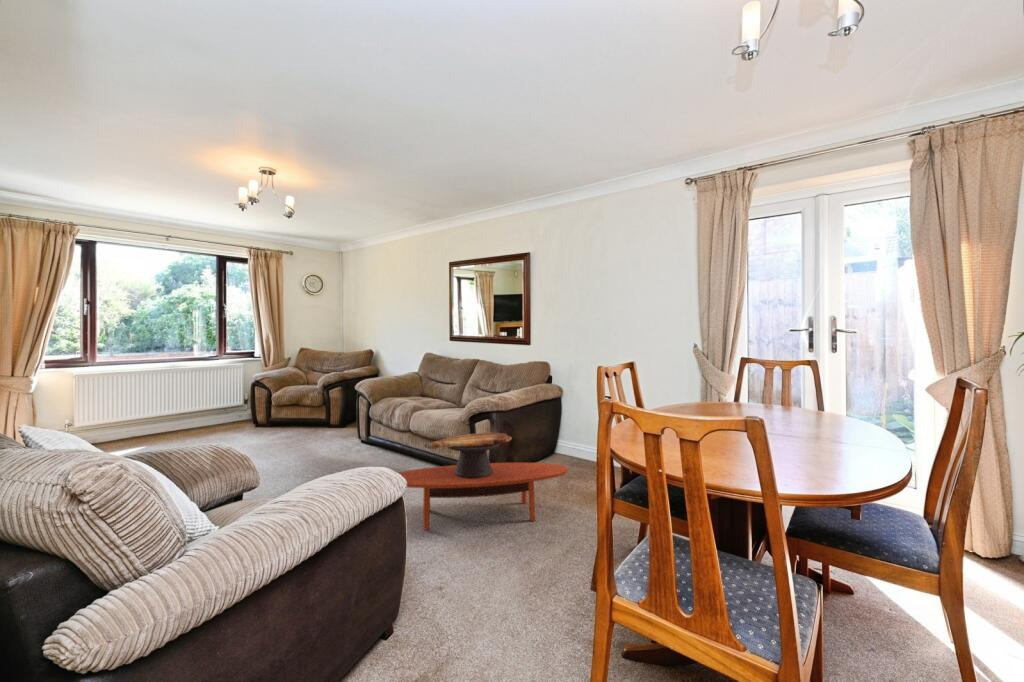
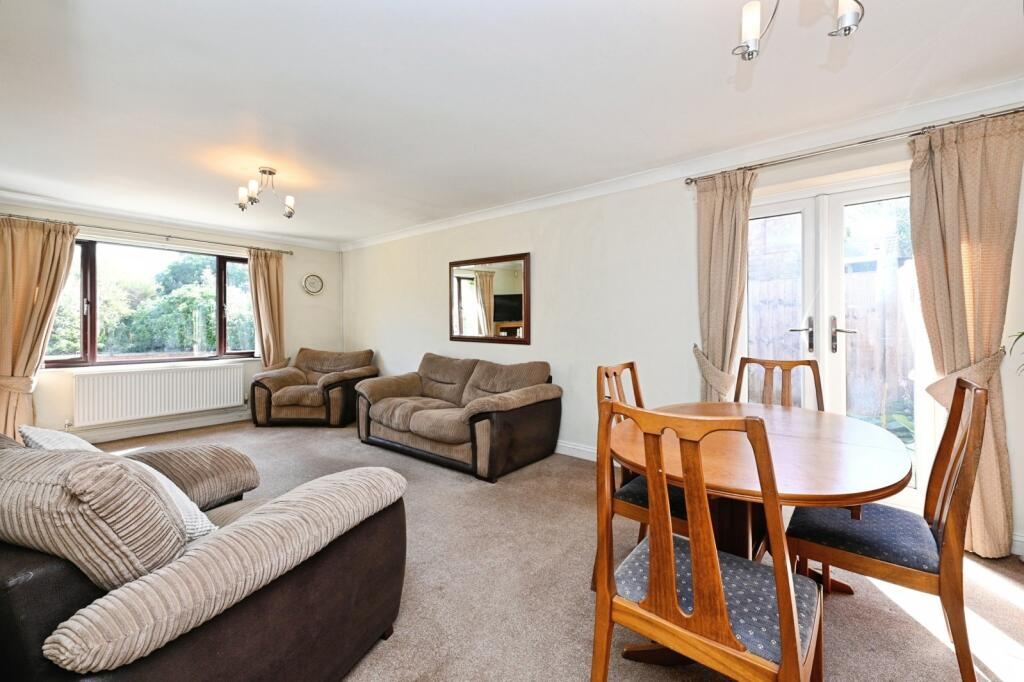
- coffee table [397,462,570,531]
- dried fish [423,432,513,479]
